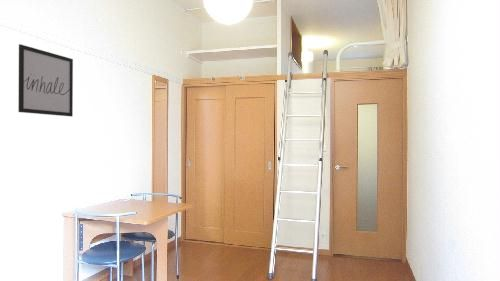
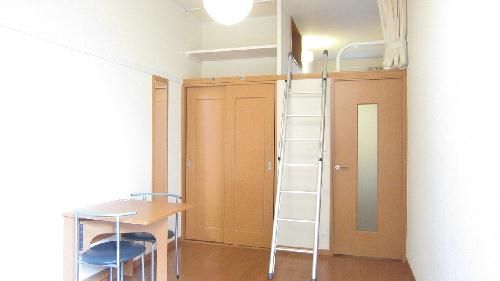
- wall art [17,43,74,117]
